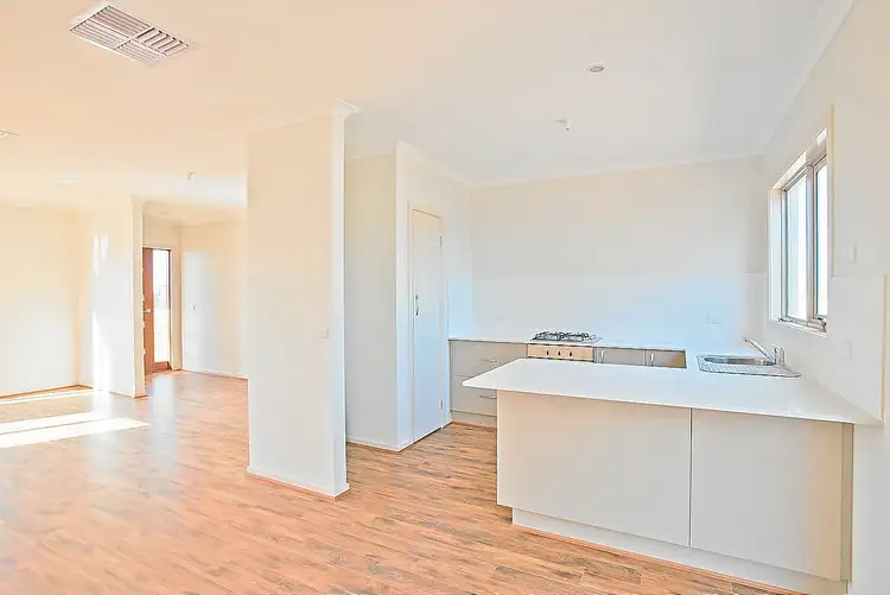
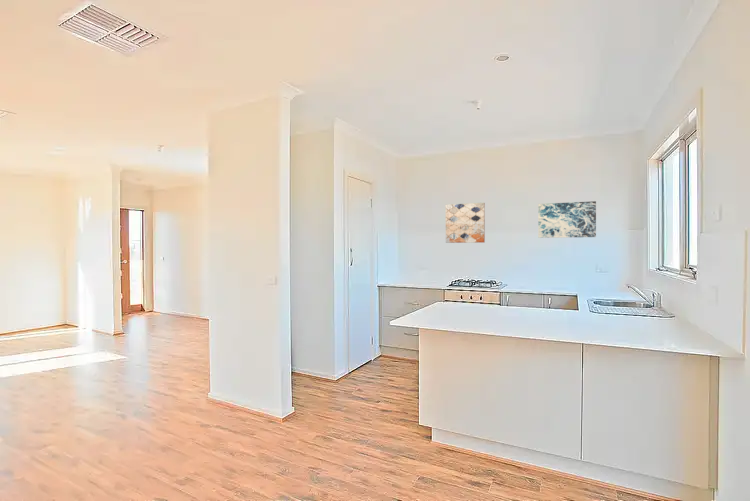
+ wall art [537,200,597,239]
+ wall art [445,202,486,244]
